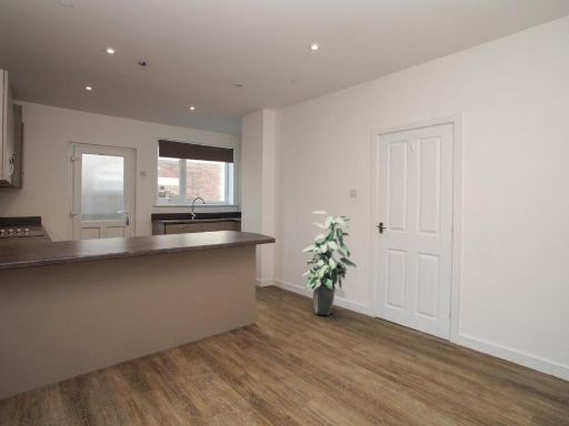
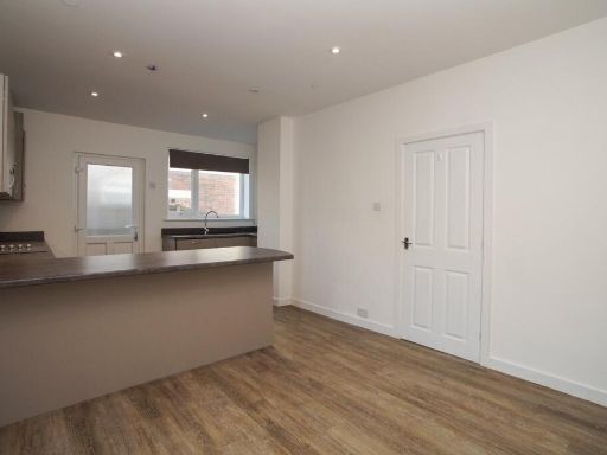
- indoor plant [301,210,358,316]
